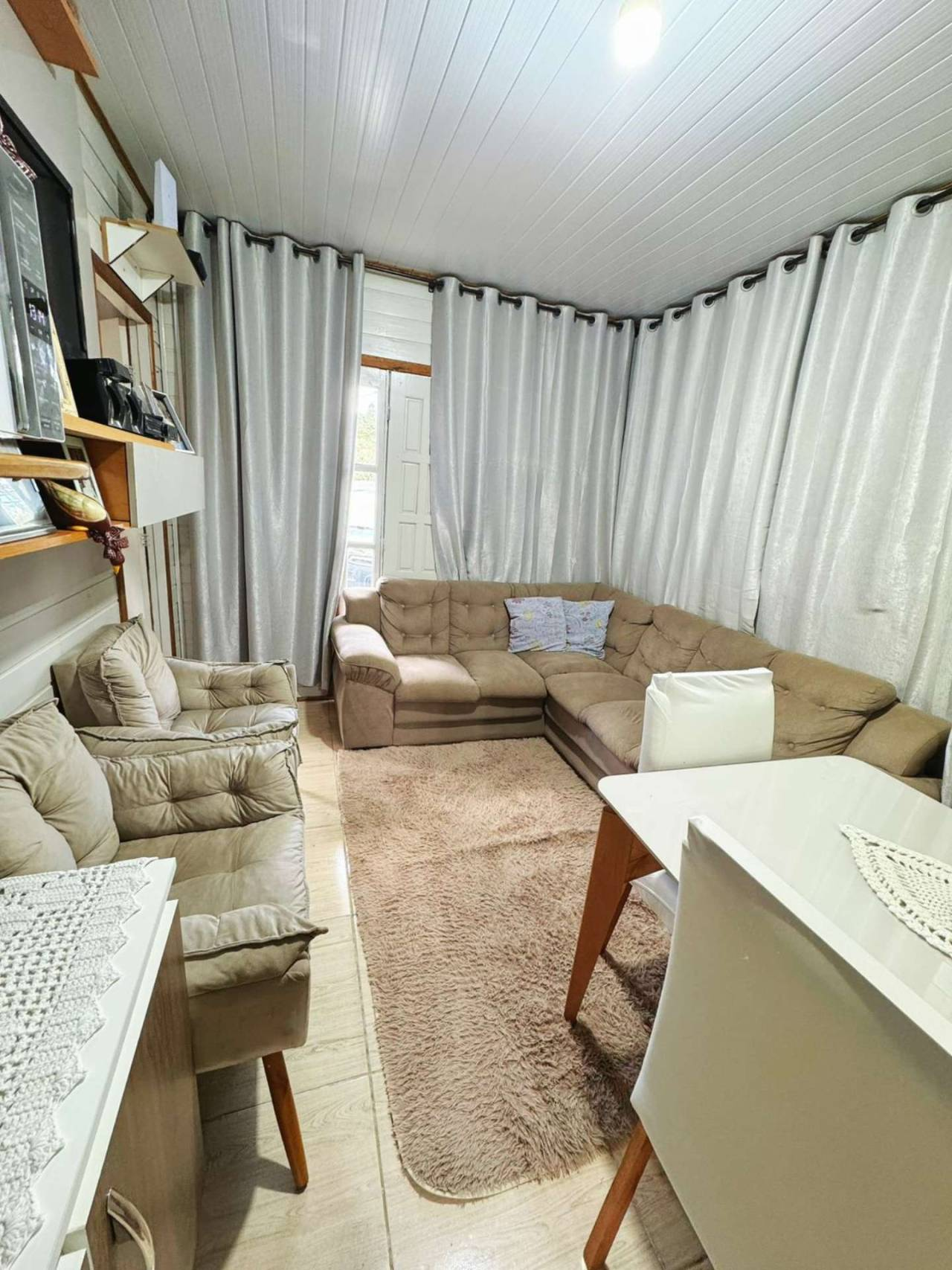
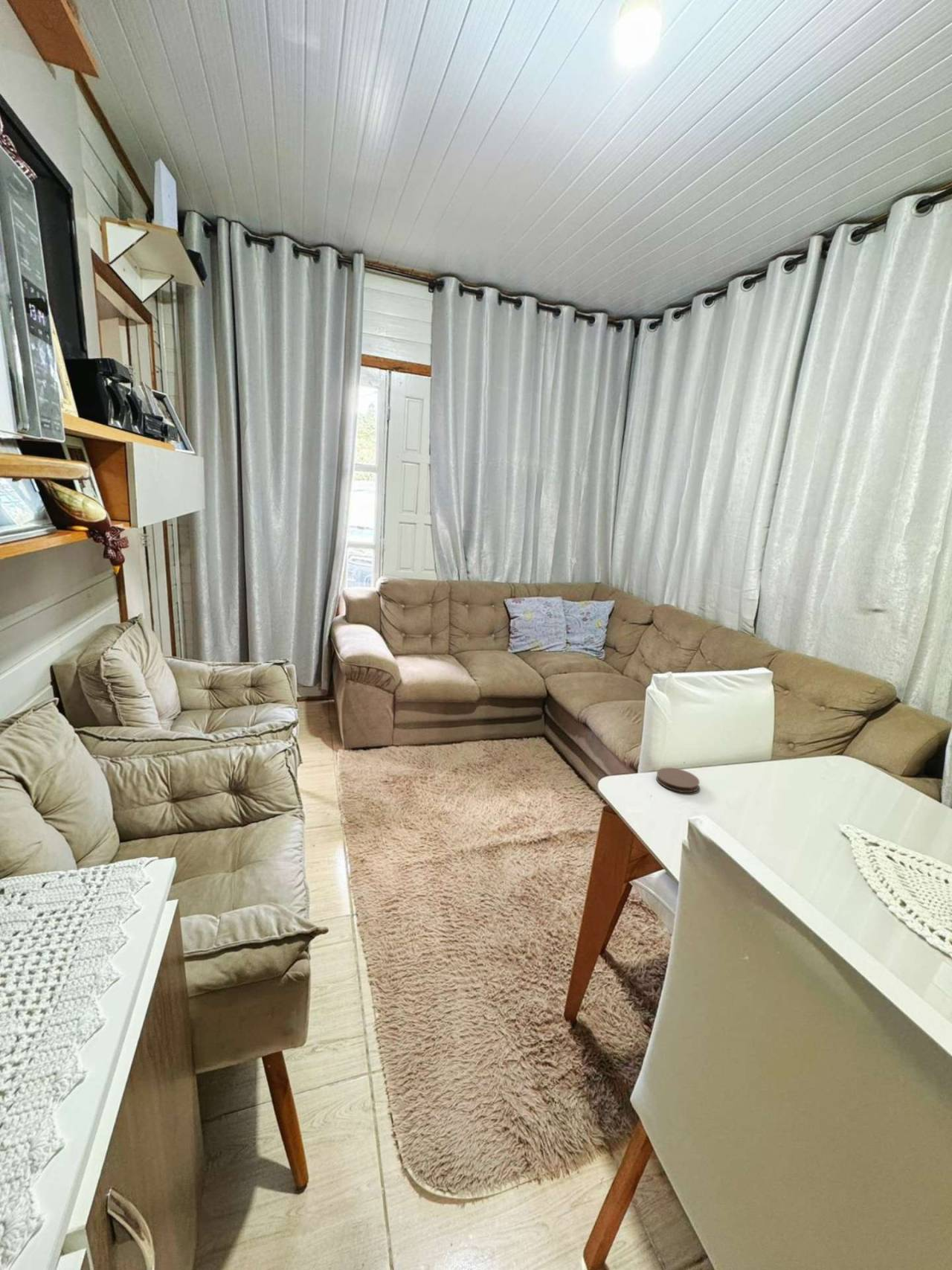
+ coaster [655,767,701,793]
